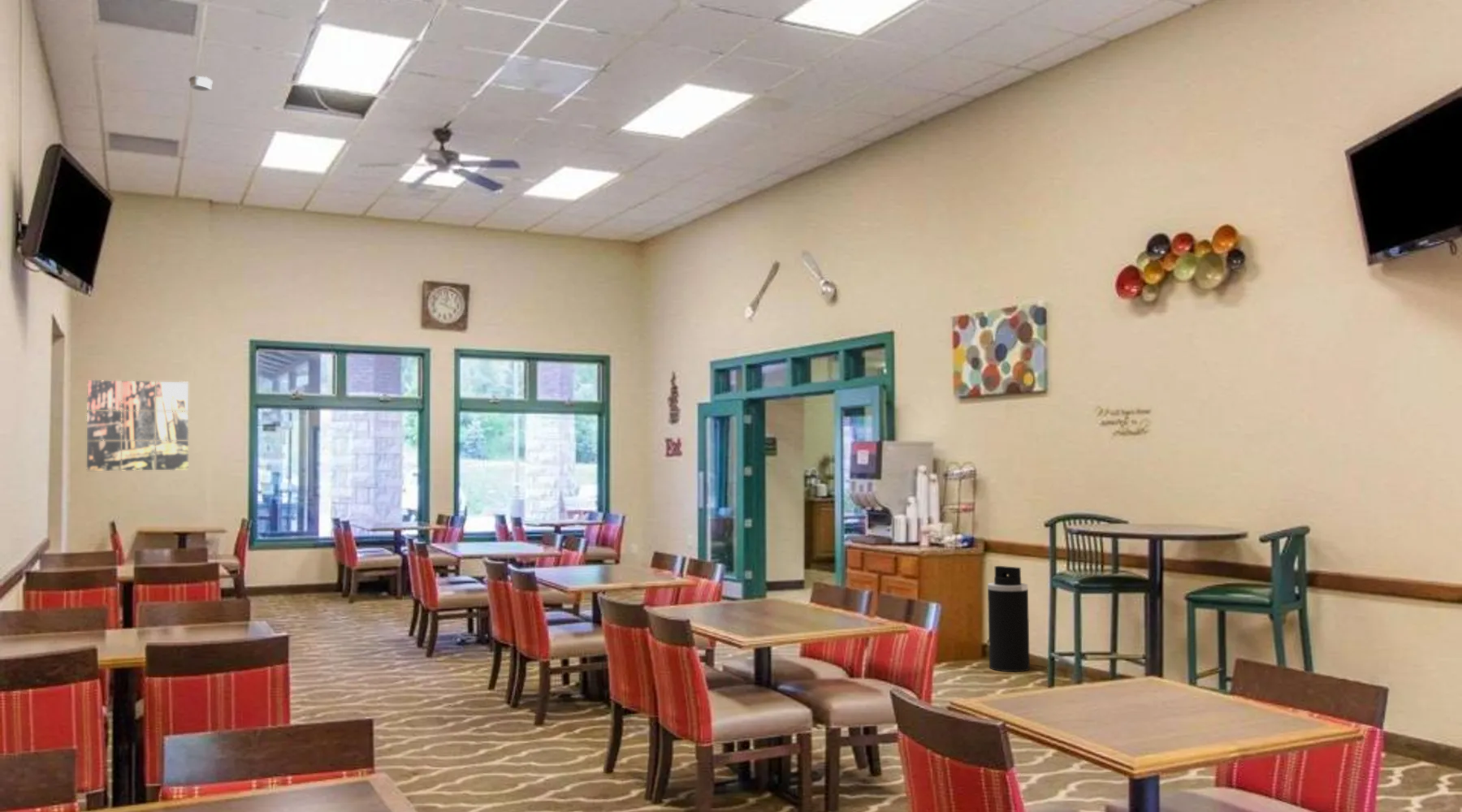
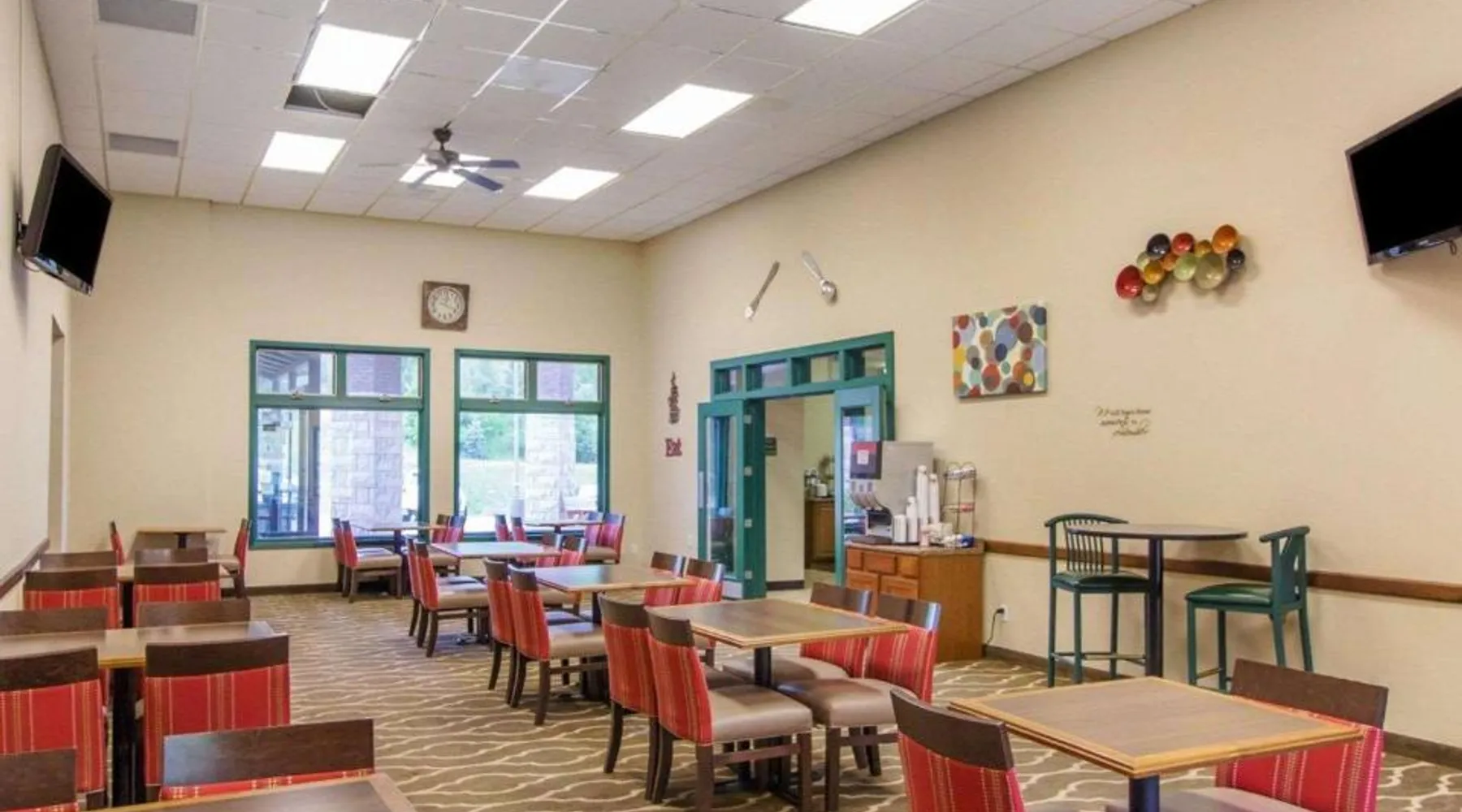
- wall art [86,379,189,472]
- trash can [987,565,1031,672]
- smoke detector [188,75,214,92]
